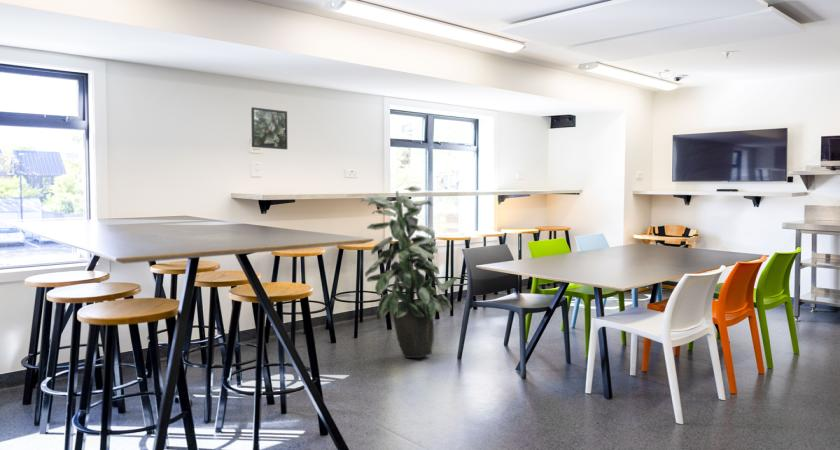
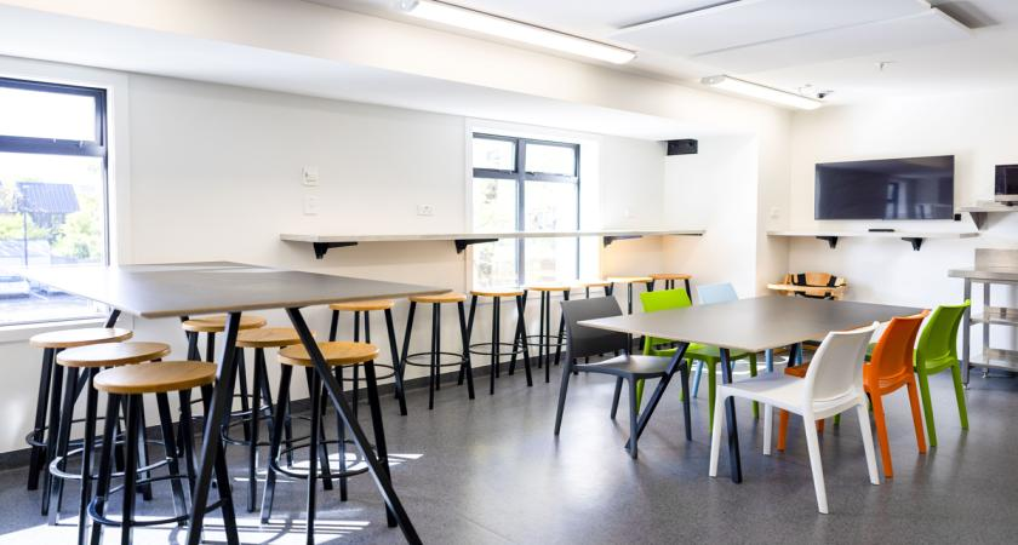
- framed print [250,106,288,150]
- indoor plant [360,185,458,359]
